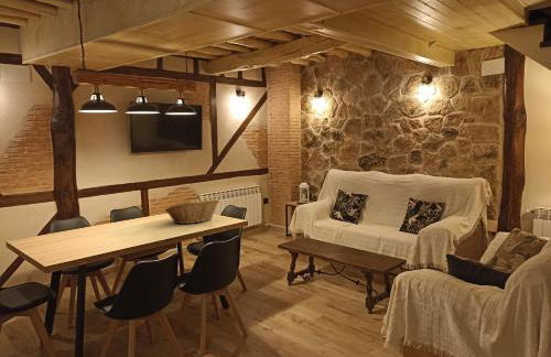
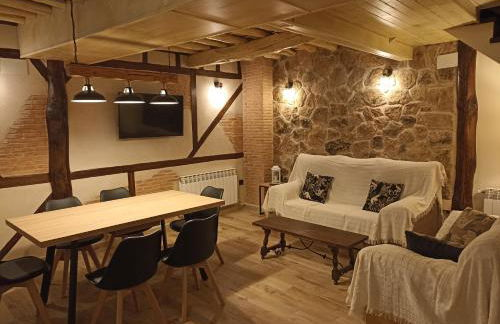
- fruit basket [164,198,220,225]
